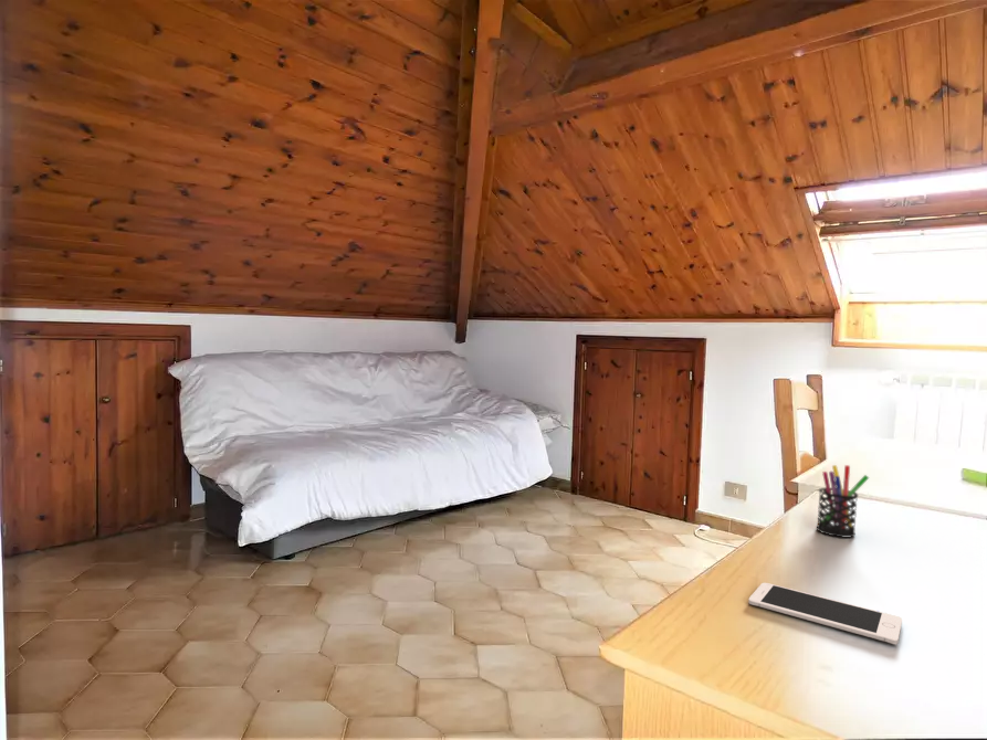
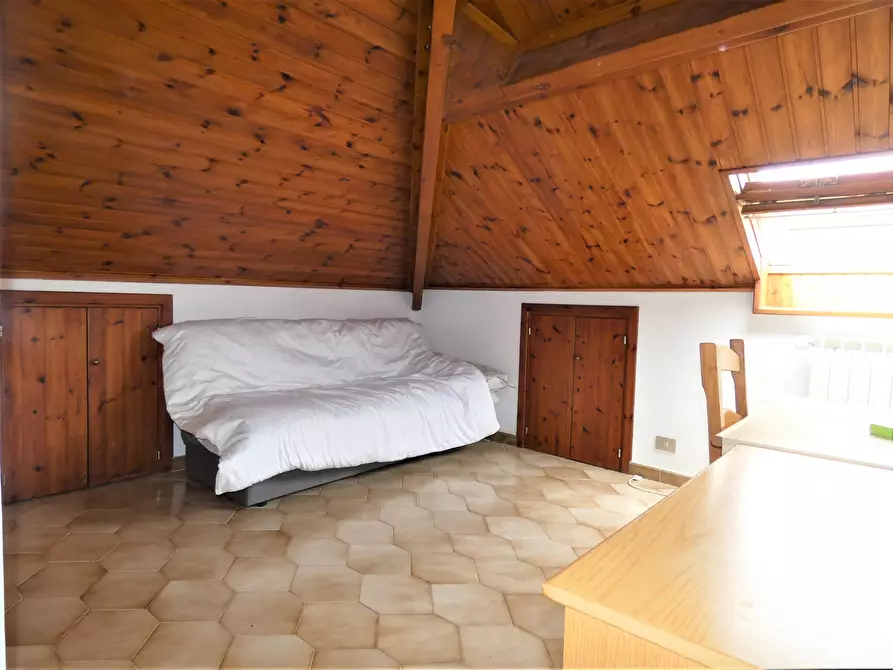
- cell phone [747,582,903,645]
- pen holder [816,464,870,538]
